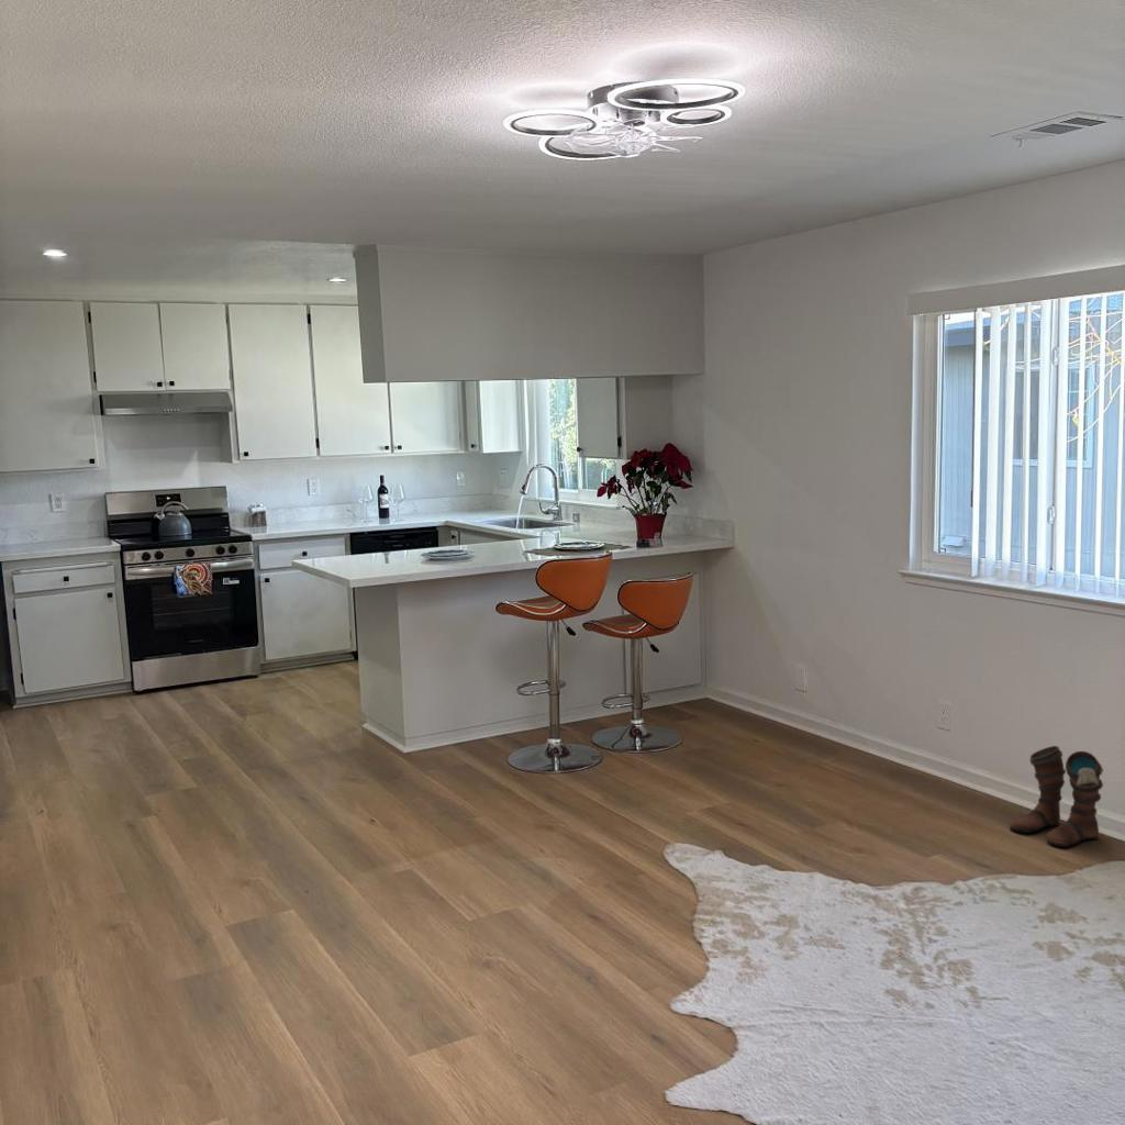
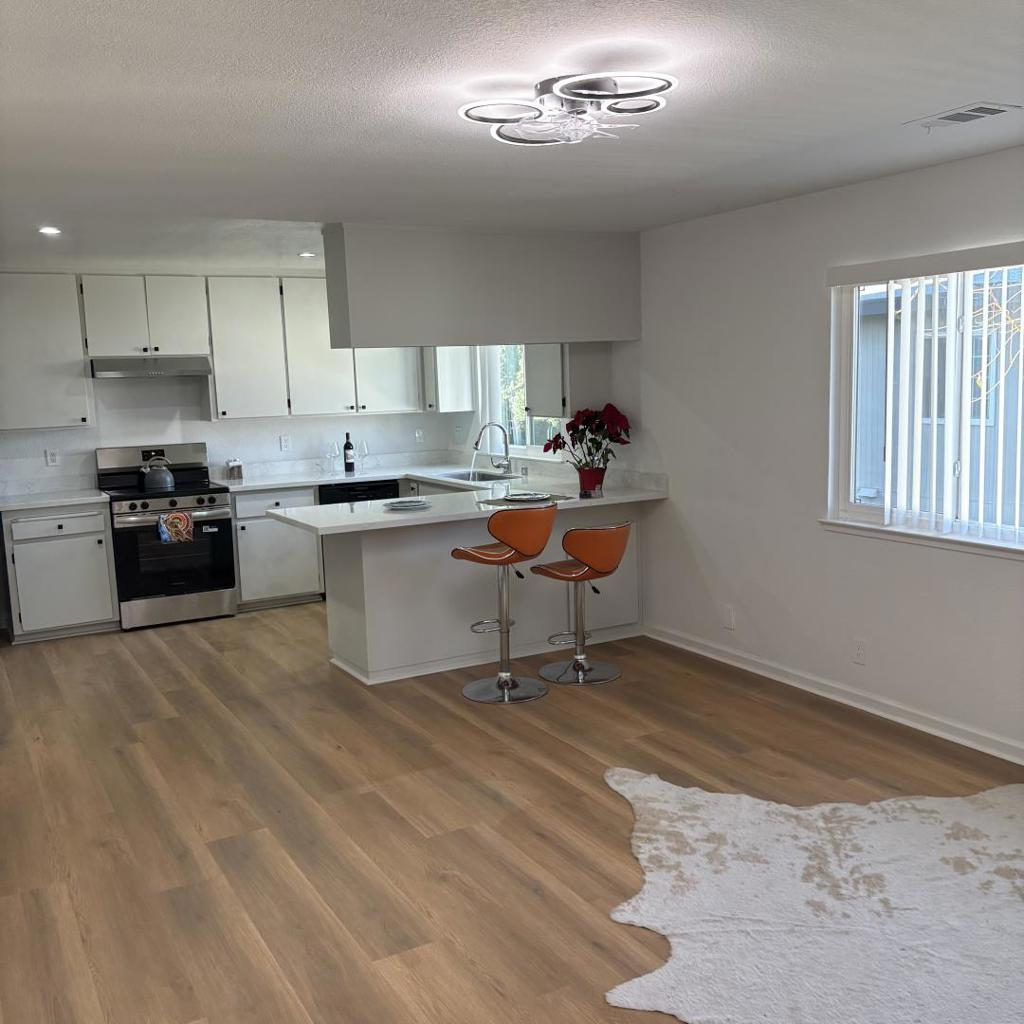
- boots [1009,745,1104,848]
